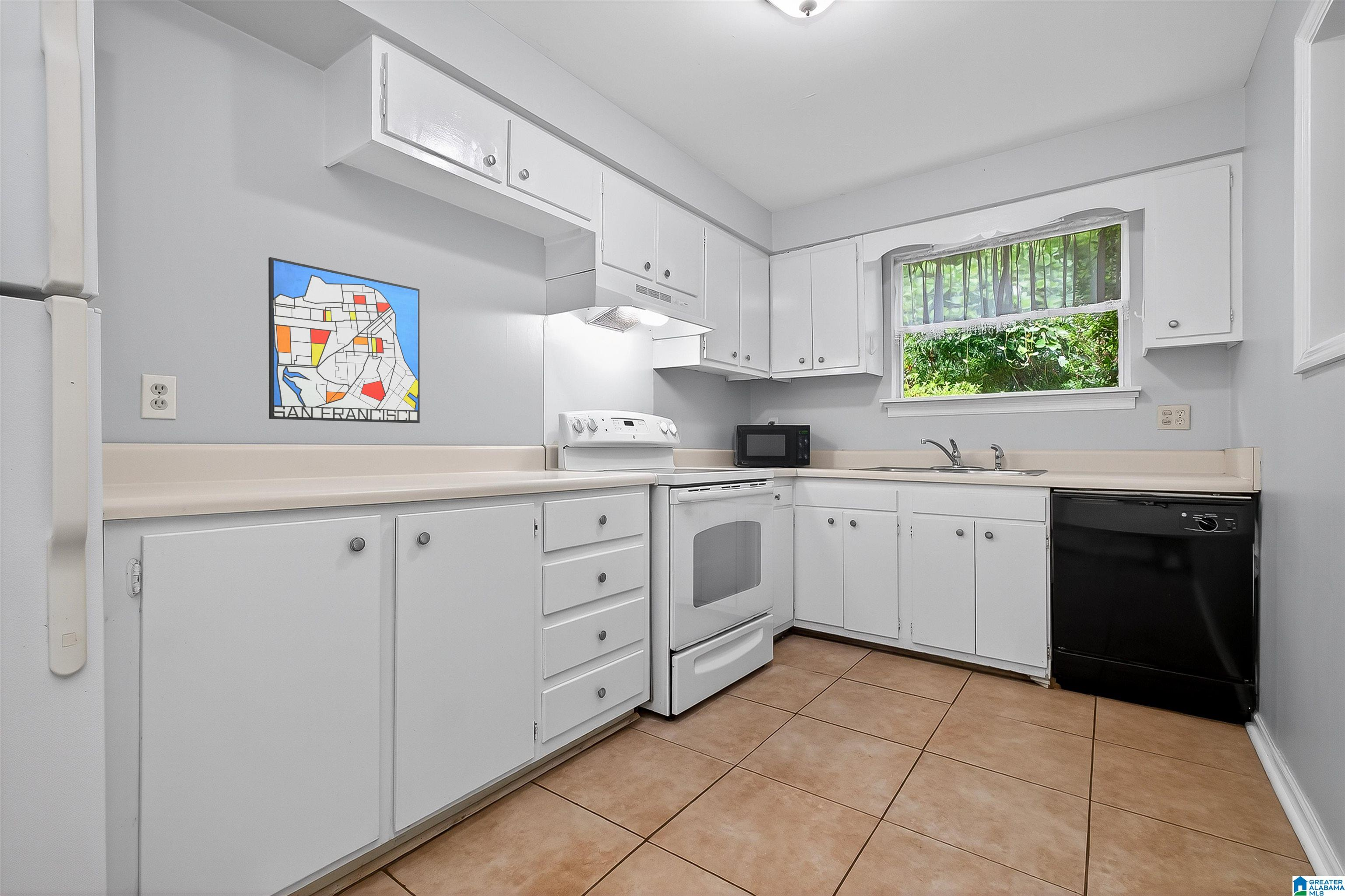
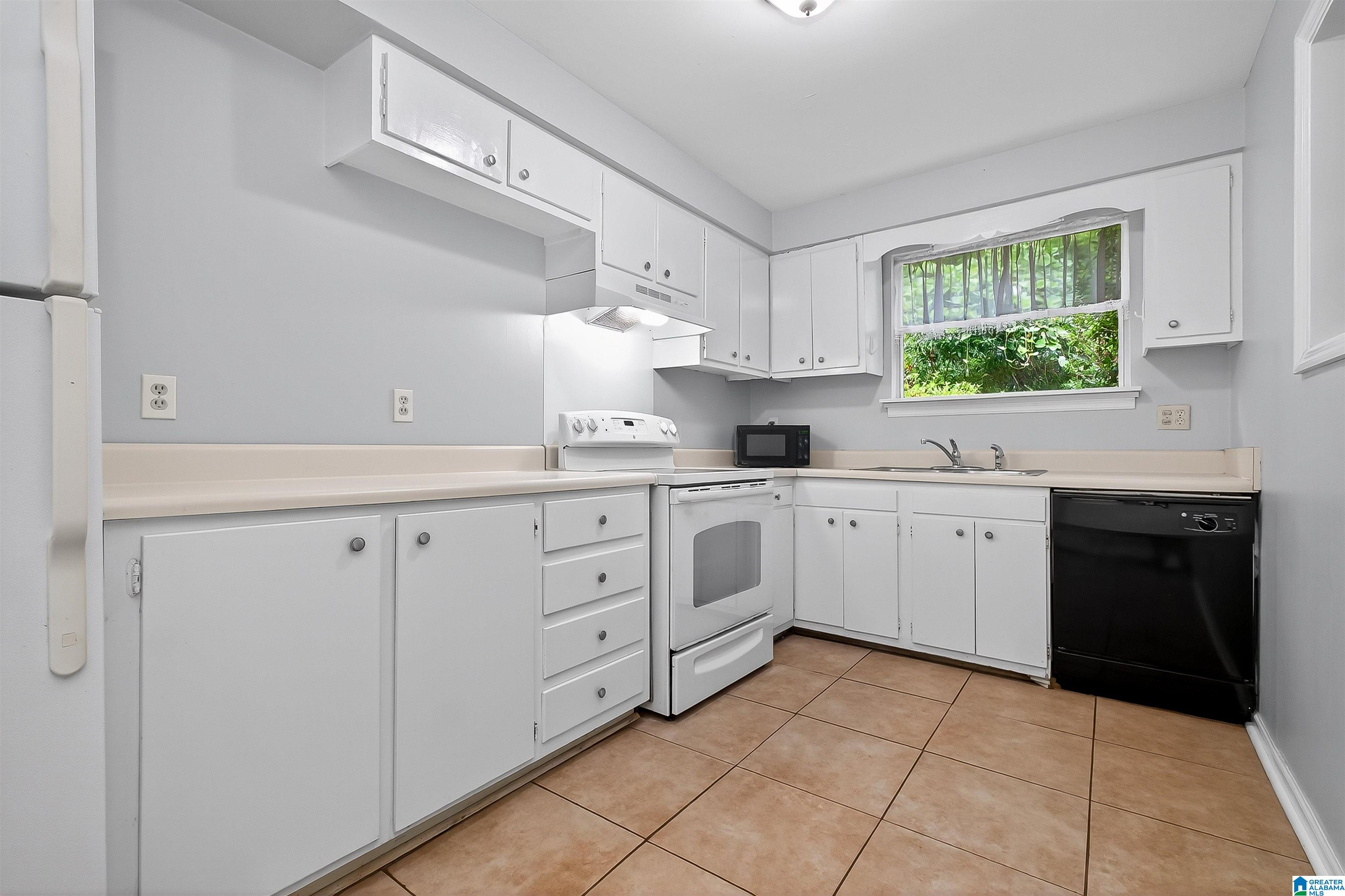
- wall art [268,257,420,424]
